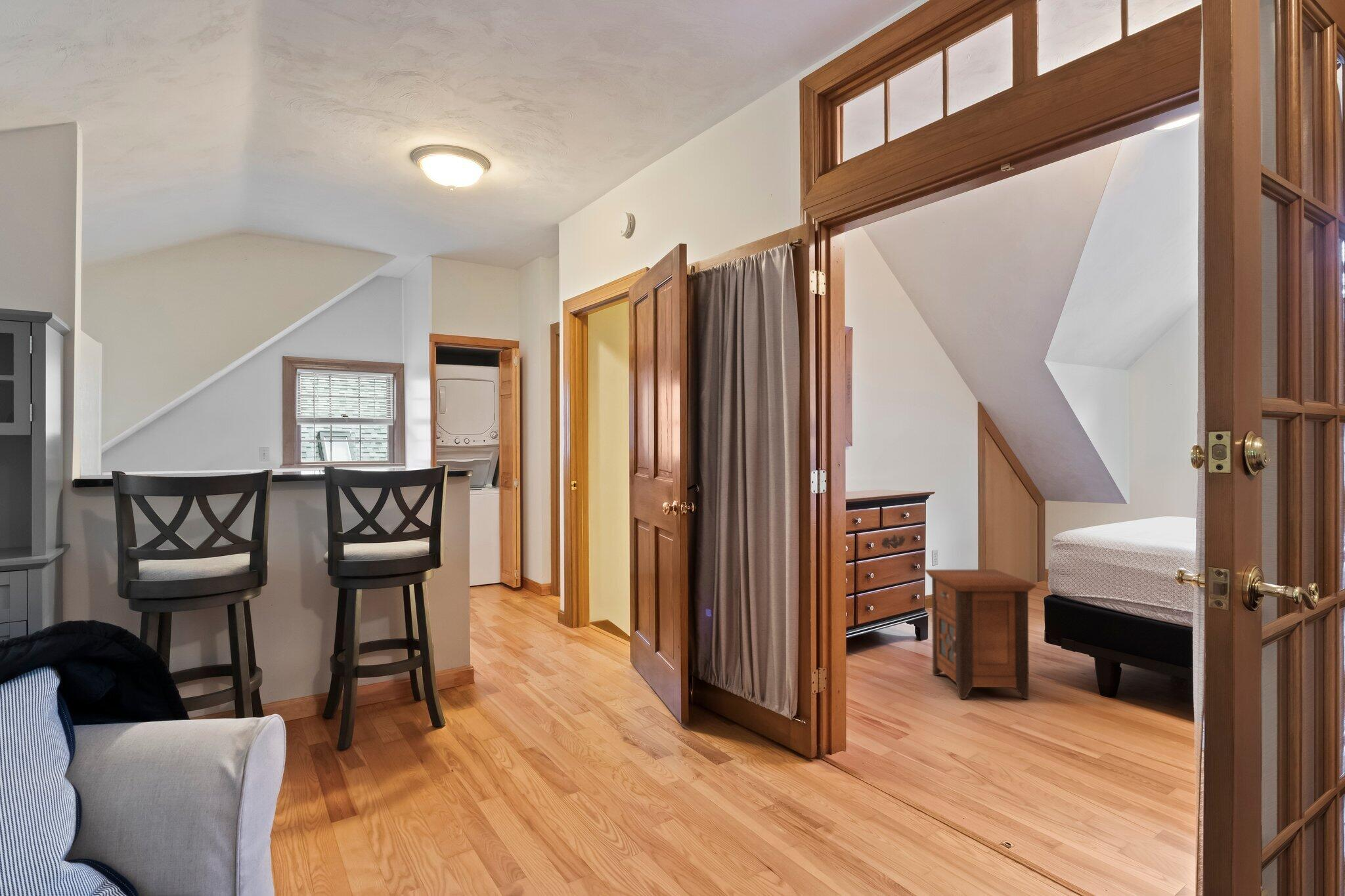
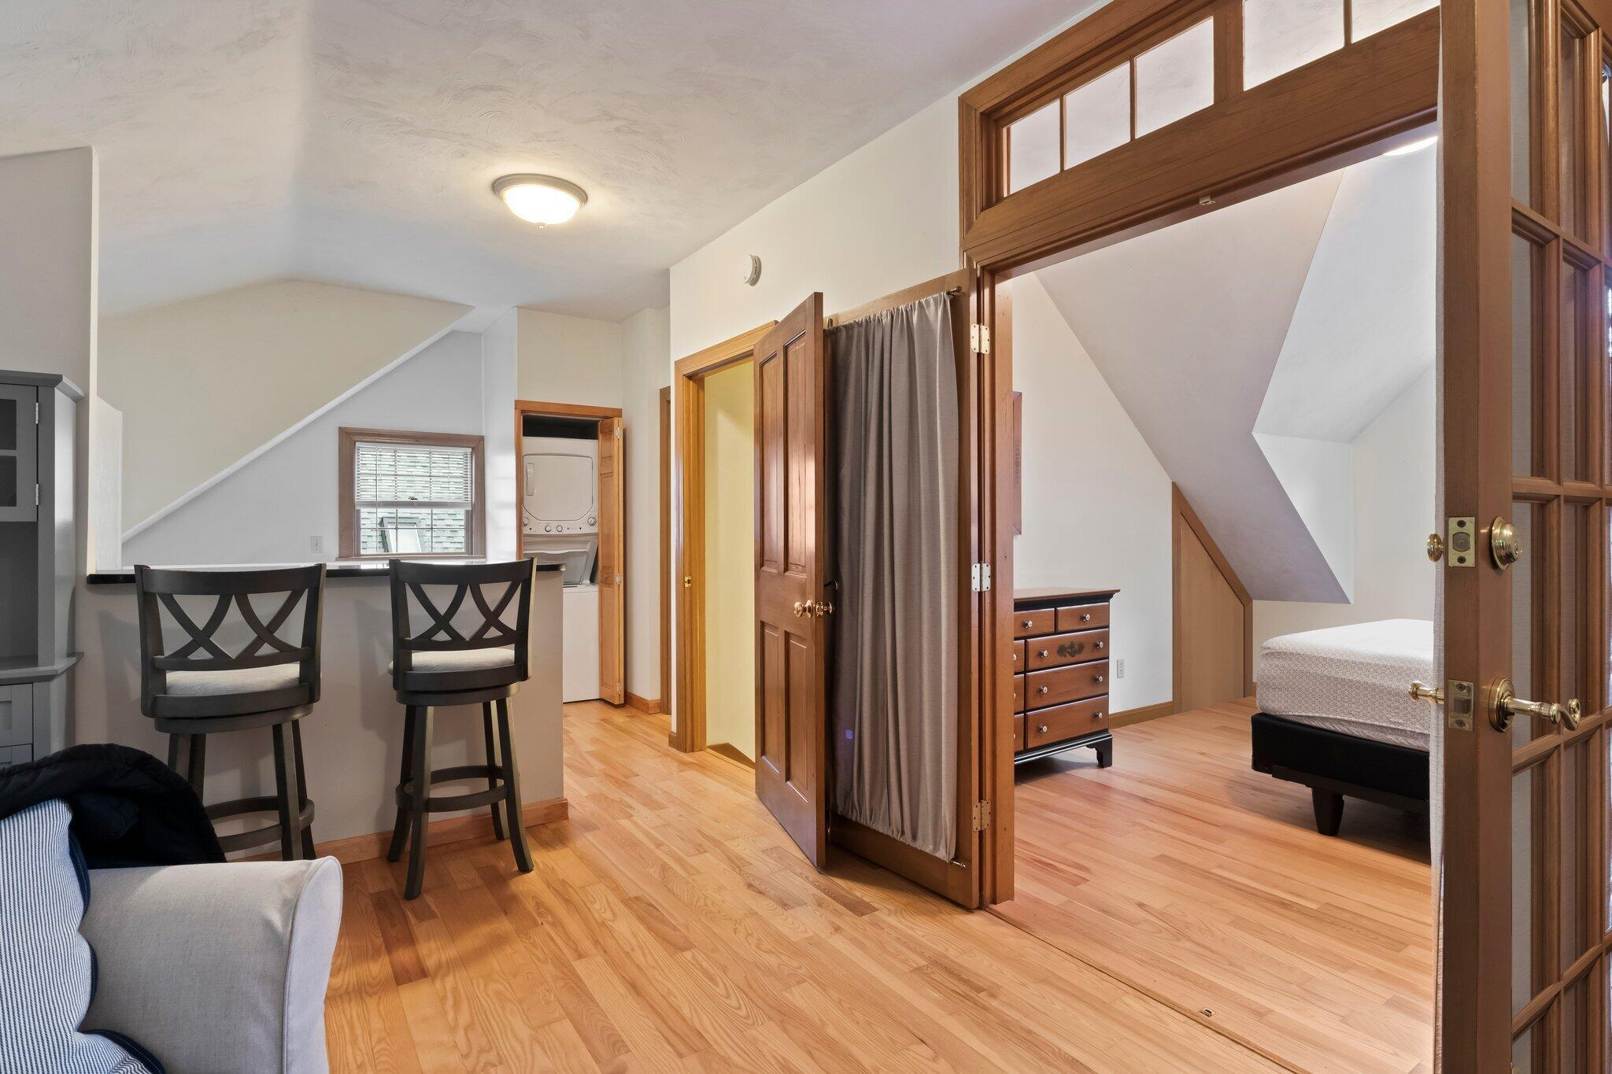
- nightstand [925,569,1037,700]
